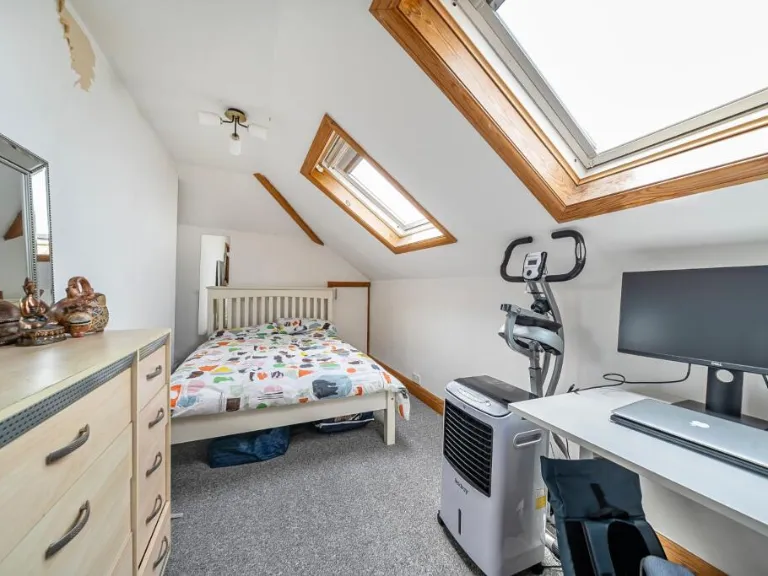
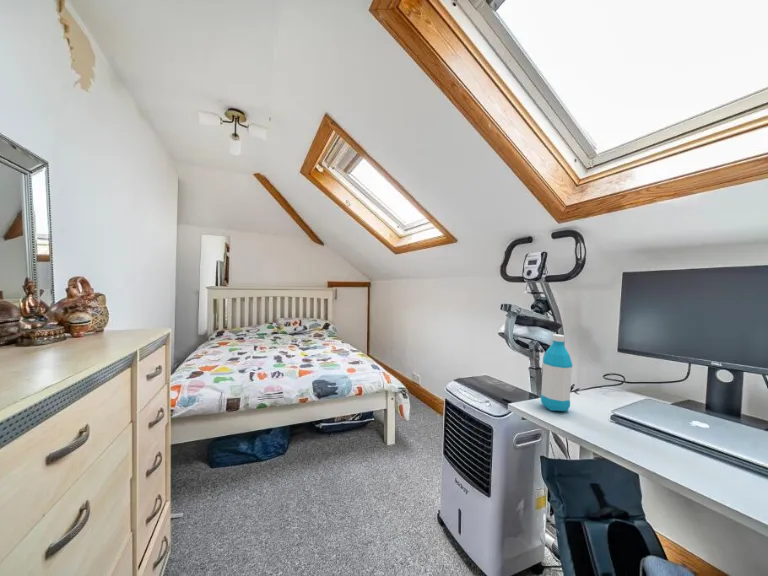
+ water bottle [540,333,574,412]
